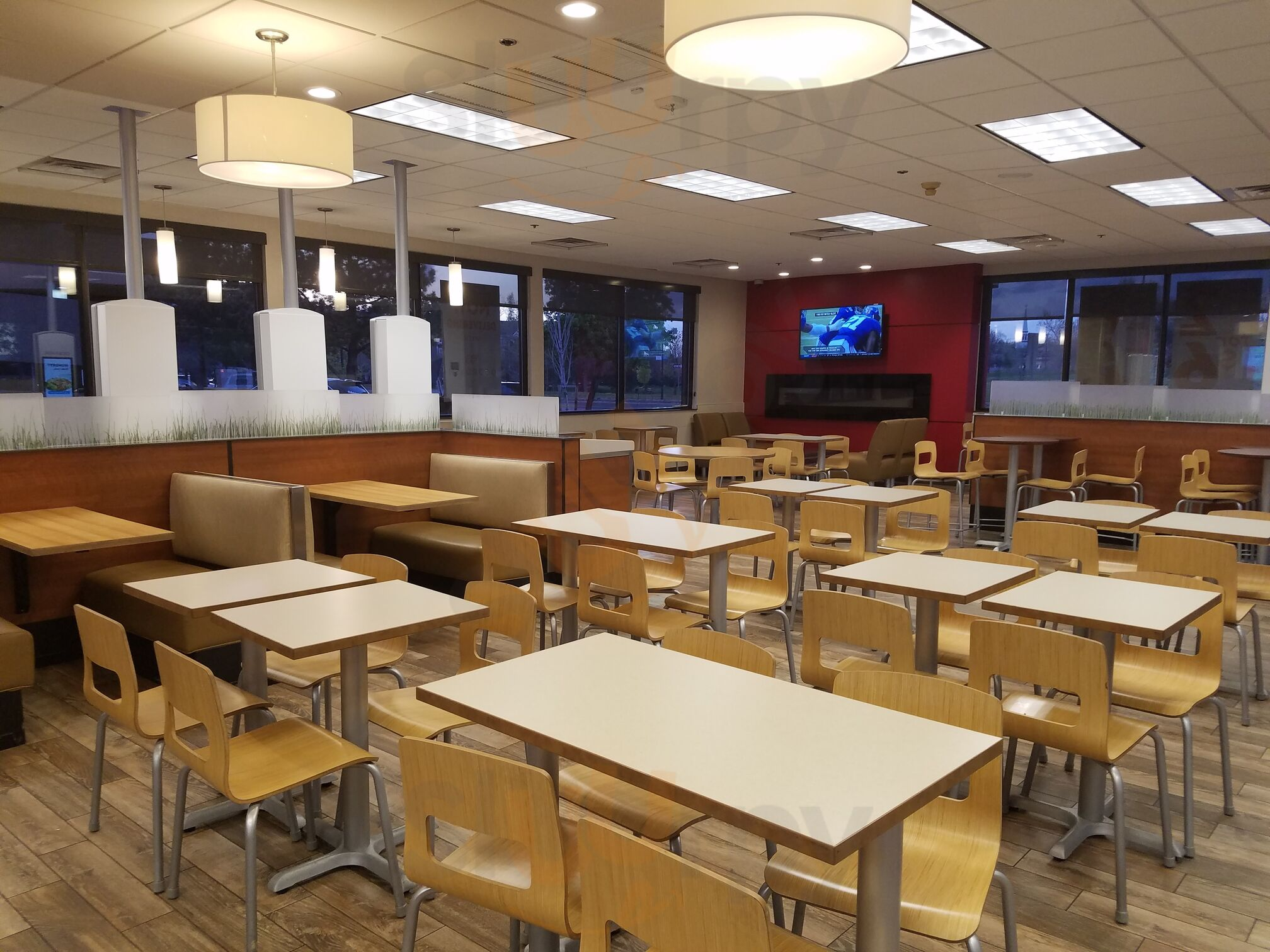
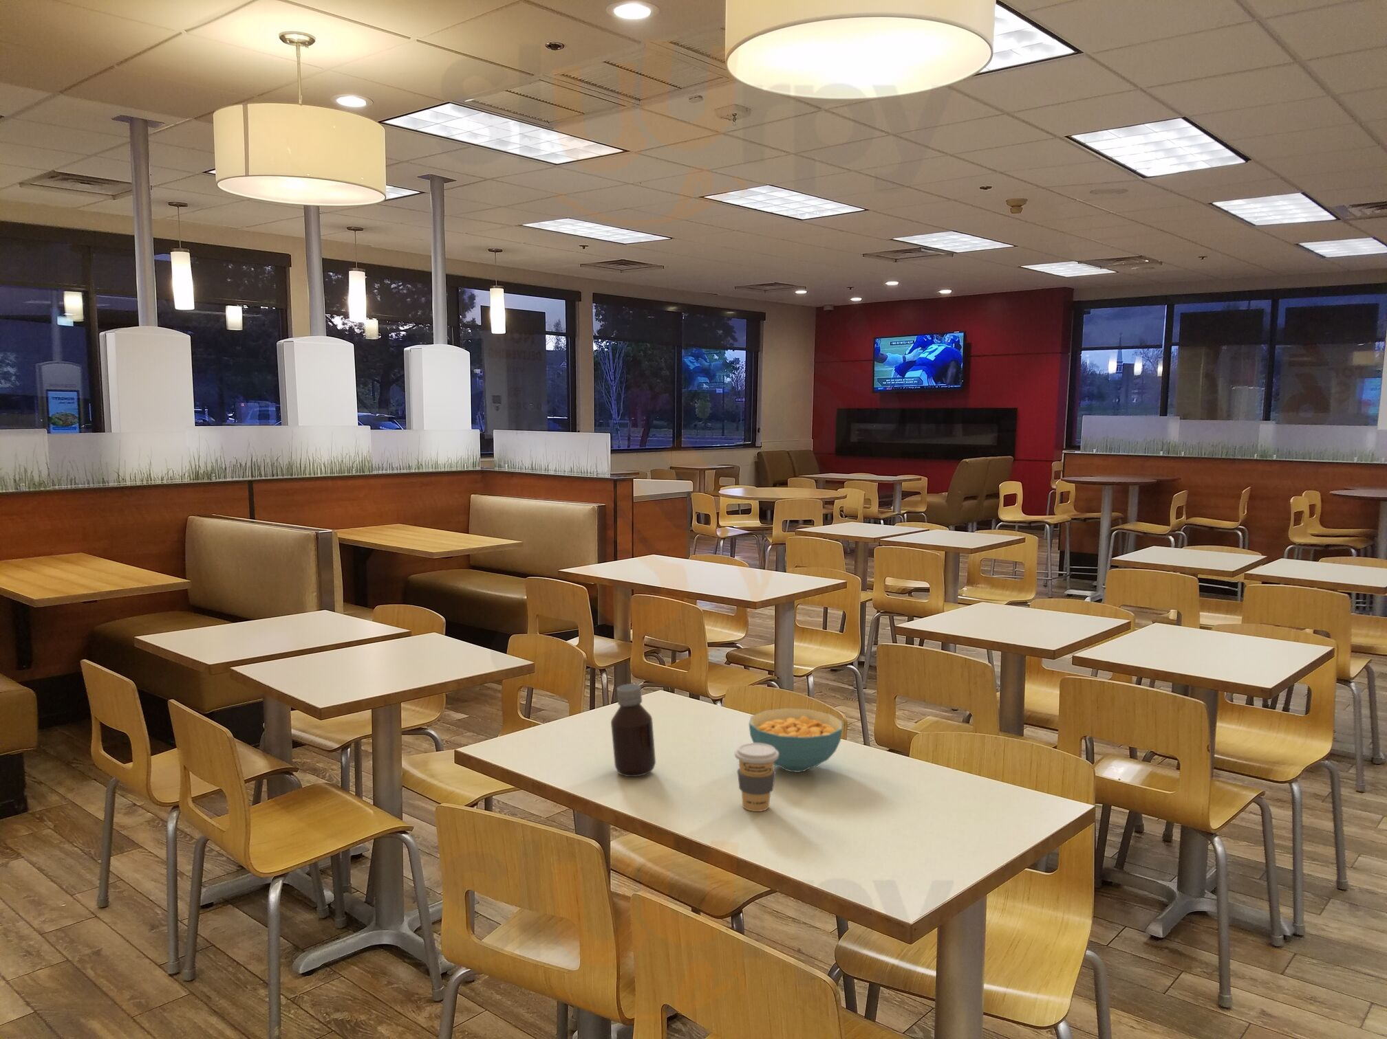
+ bottle [610,683,656,777]
+ coffee cup [734,742,779,812]
+ cereal bowl [748,708,843,773]
